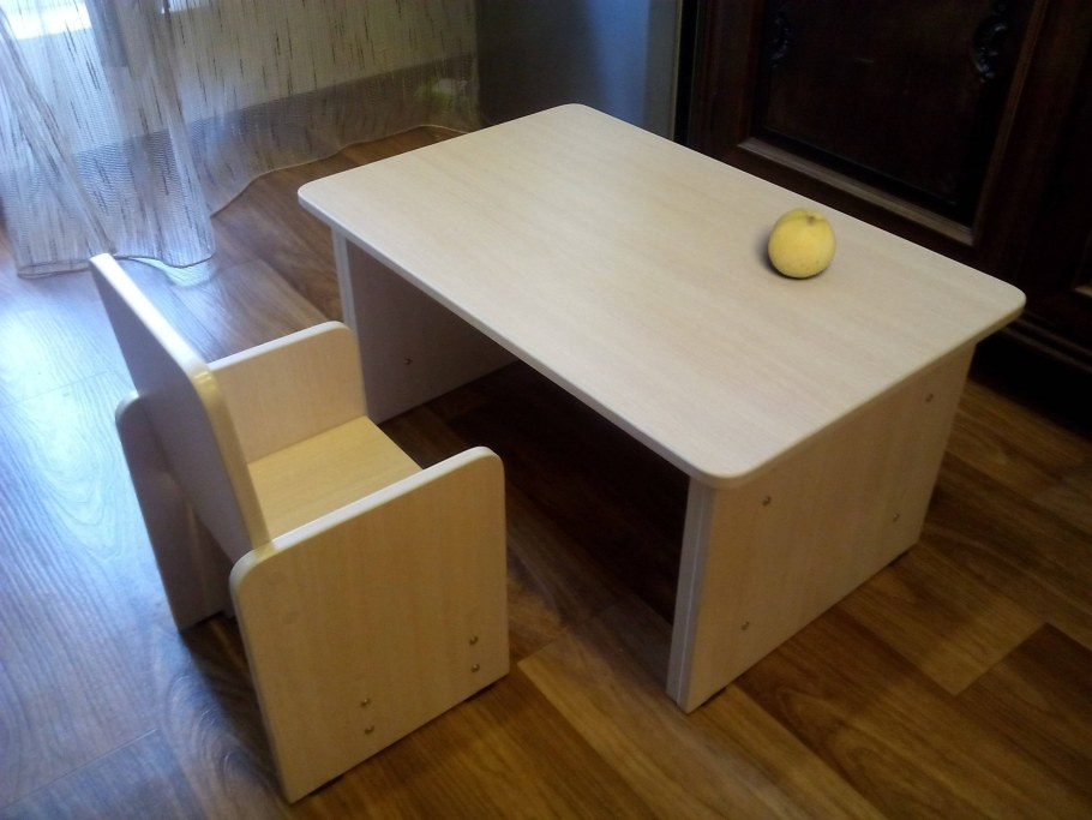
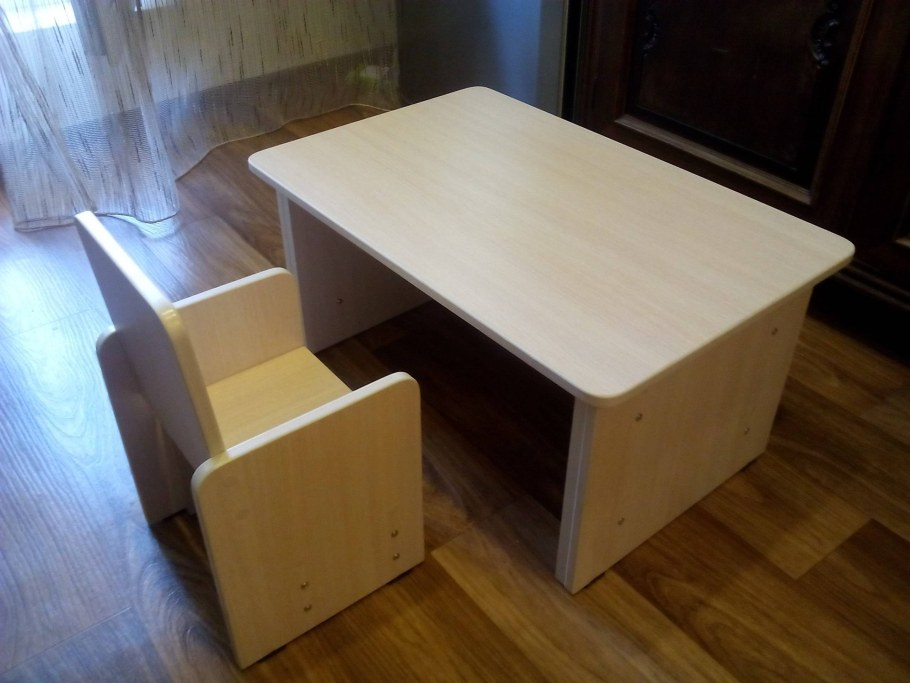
- apple [767,207,838,279]
